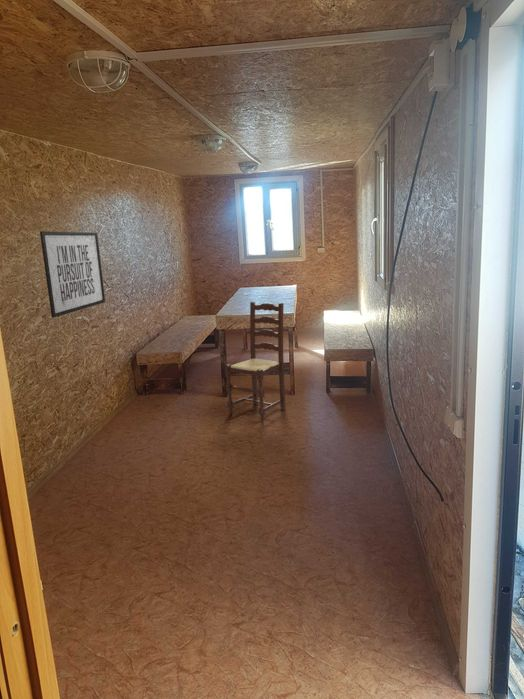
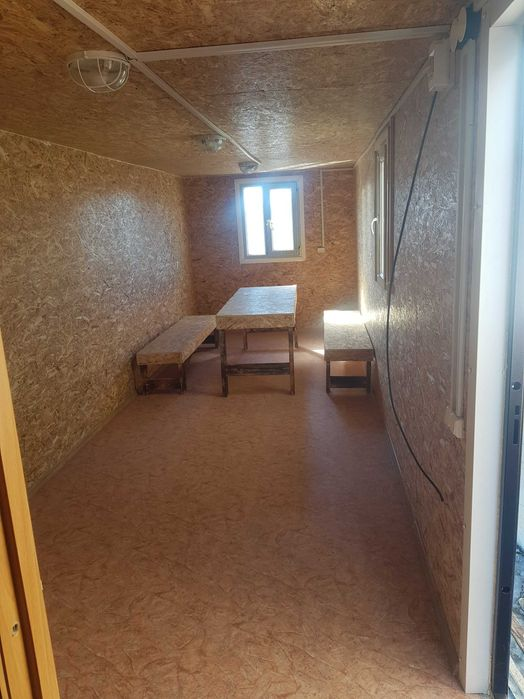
- dining chair [224,301,287,423]
- mirror [39,230,106,319]
